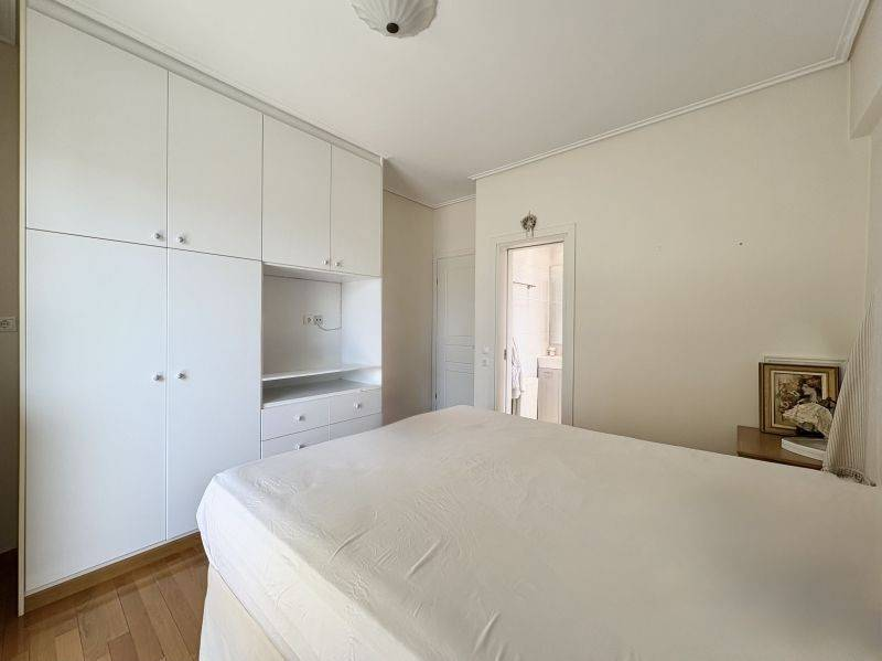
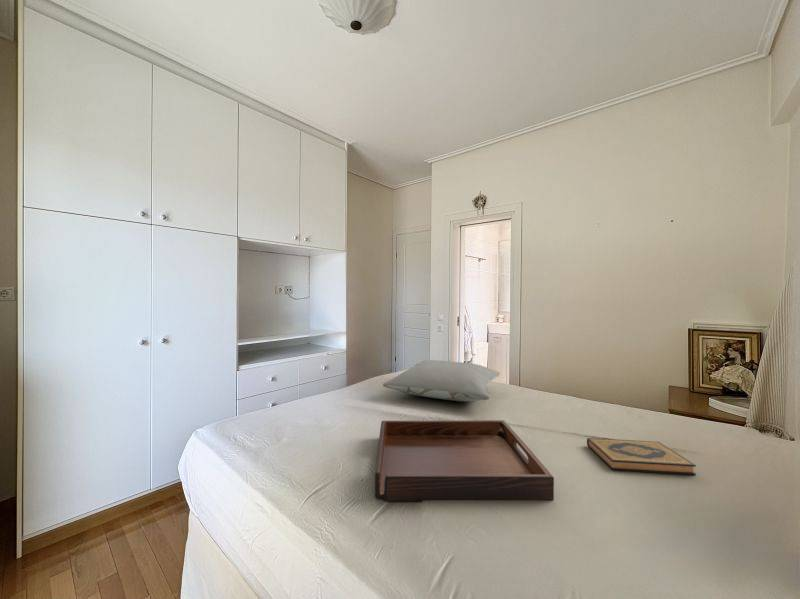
+ hardback book [586,437,697,476]
+ serving tray [374,419,555,502]
+ pillow [382,359,501,402]
